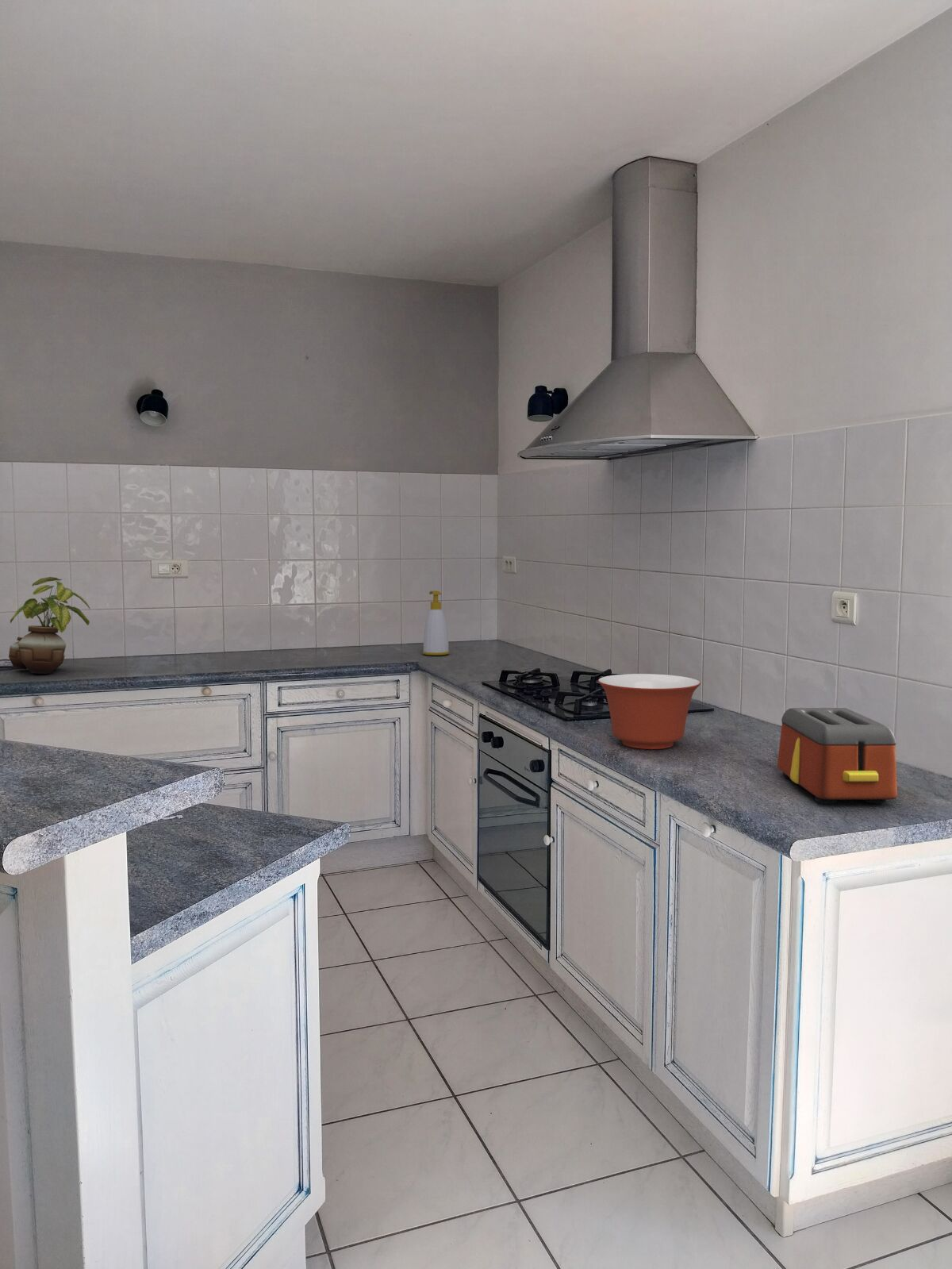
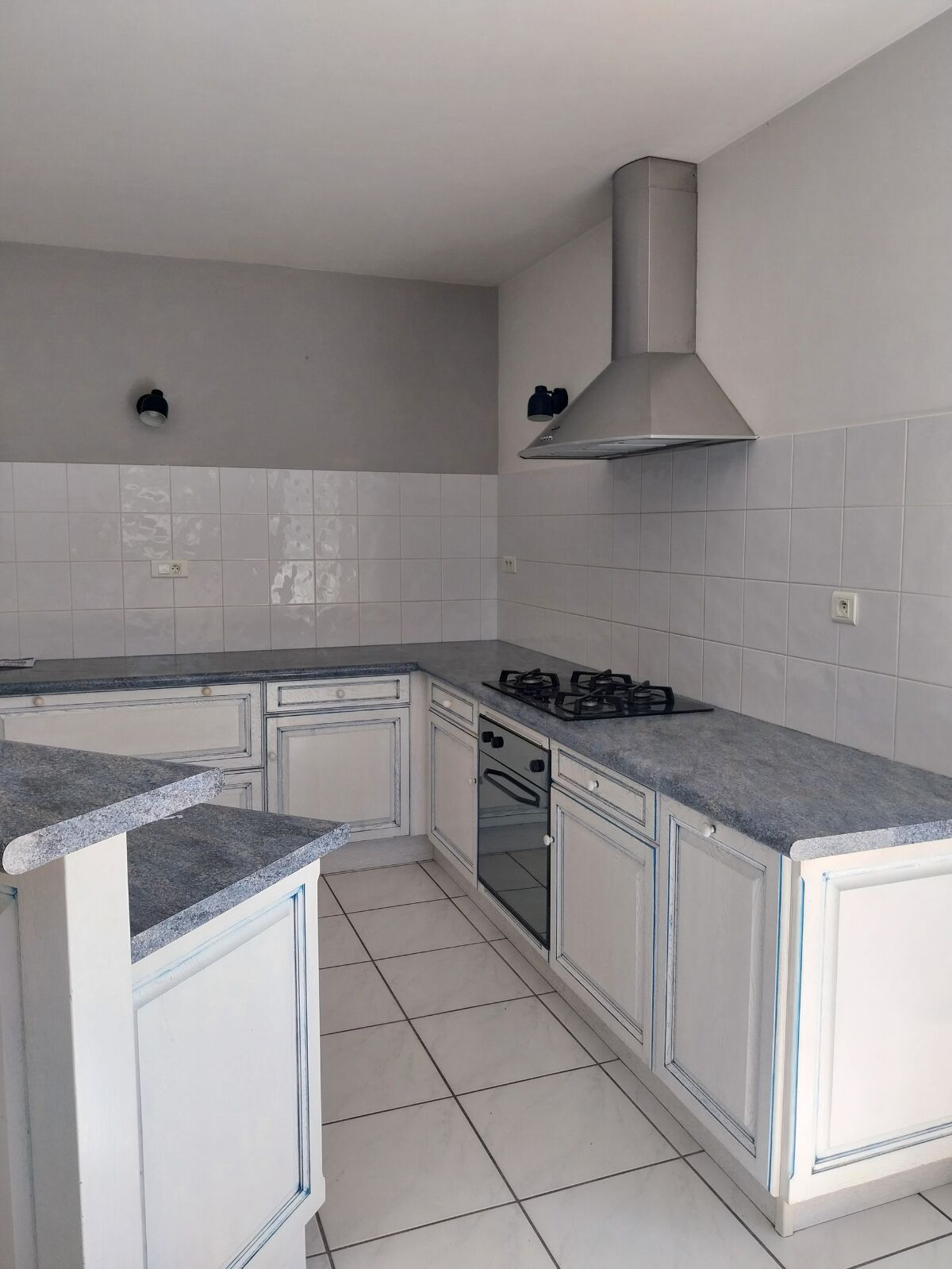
- mixing bowl [597,673,701,750]
- soap bottle [422,590,451,656]
- potted plant [8,576,90,675]
- toaster [777,707,898,805]
